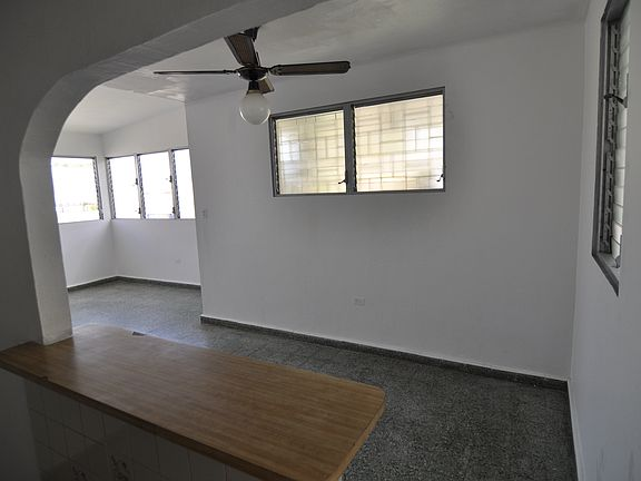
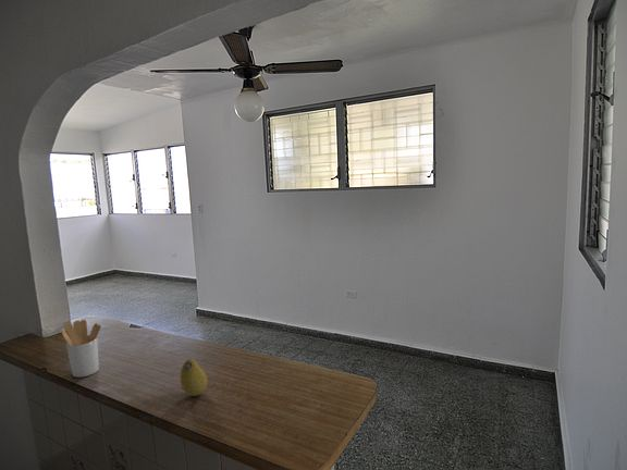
+ utensil holder [61,319,102,379]
+ fruit [180,358,208,397]
